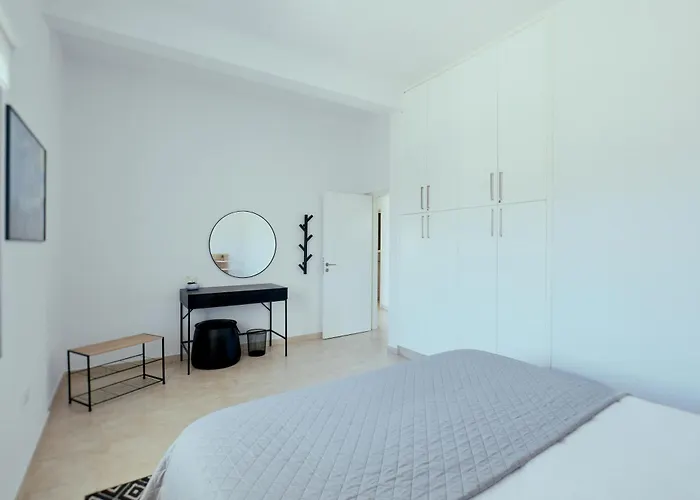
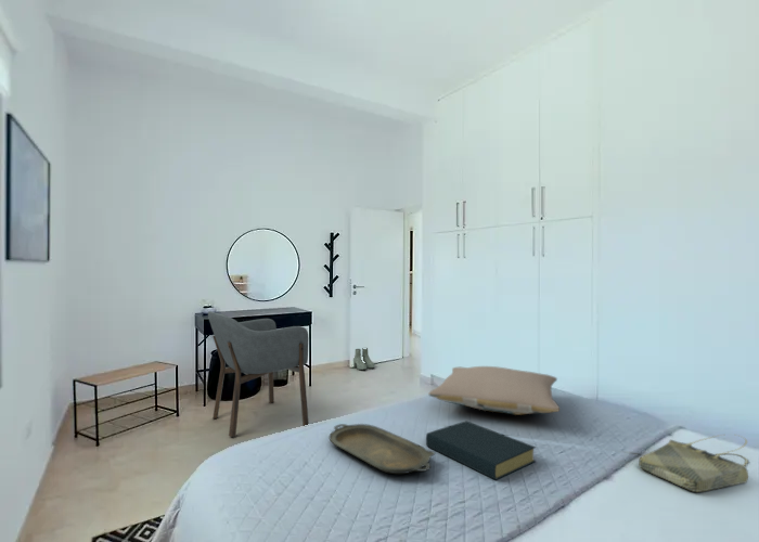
+ boots [352,347,375,371]
+ pillow [428,365,561,416]
+ armchair [207,310,310,438]
+ hardback book [425,420,537,481]
+ tote bag [638,434,749,493]
+ serving tray [327,423,436,475]
